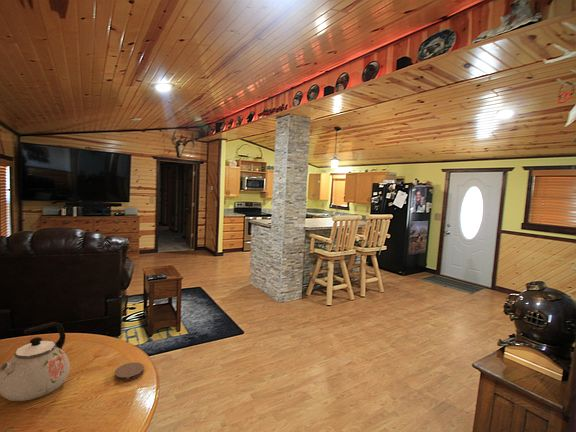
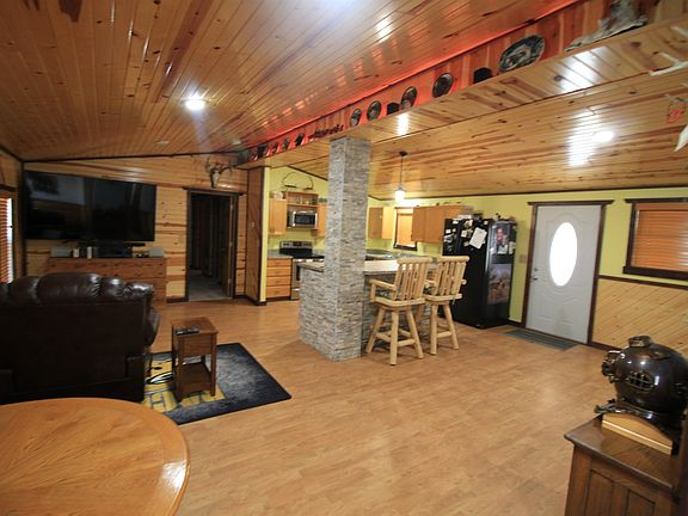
- kettle [0,321,71,402]
- coaster [114,361,145,382]
